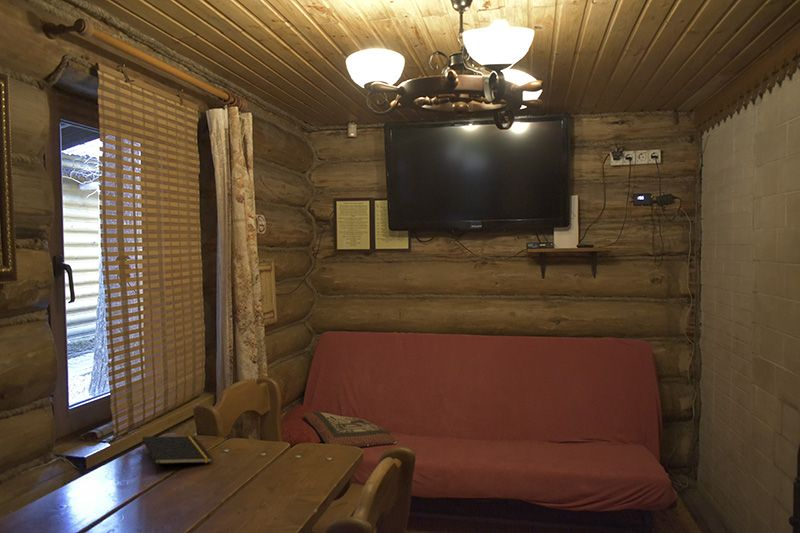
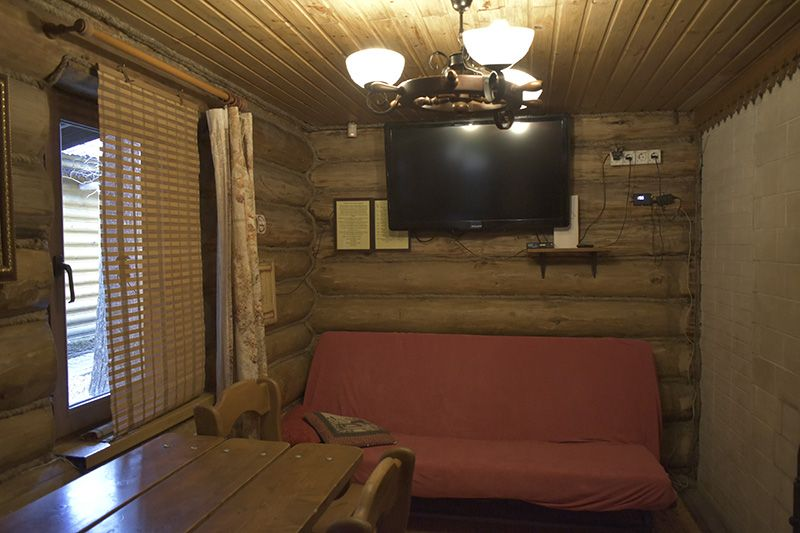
- notepad [142,435,213,476]
